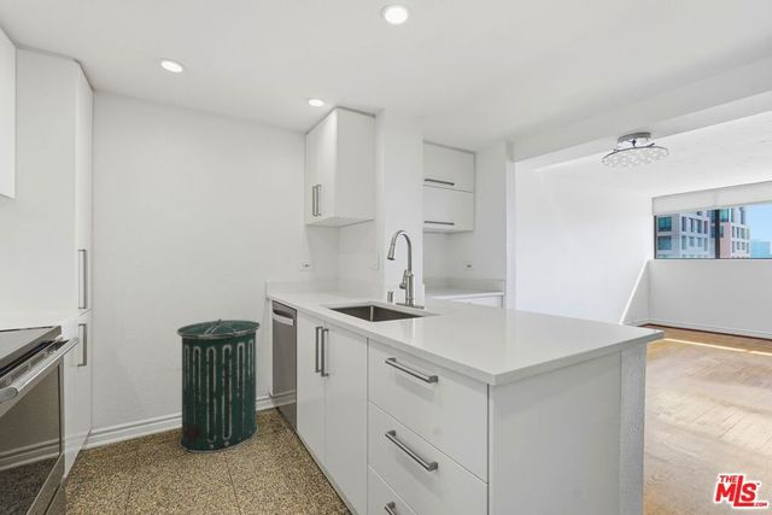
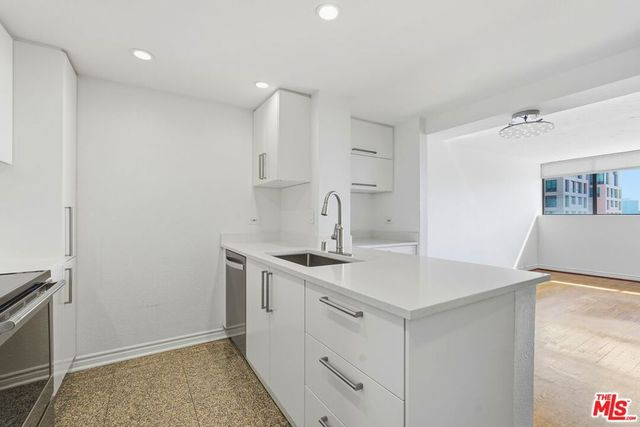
- trash can [176,317,262,455]
